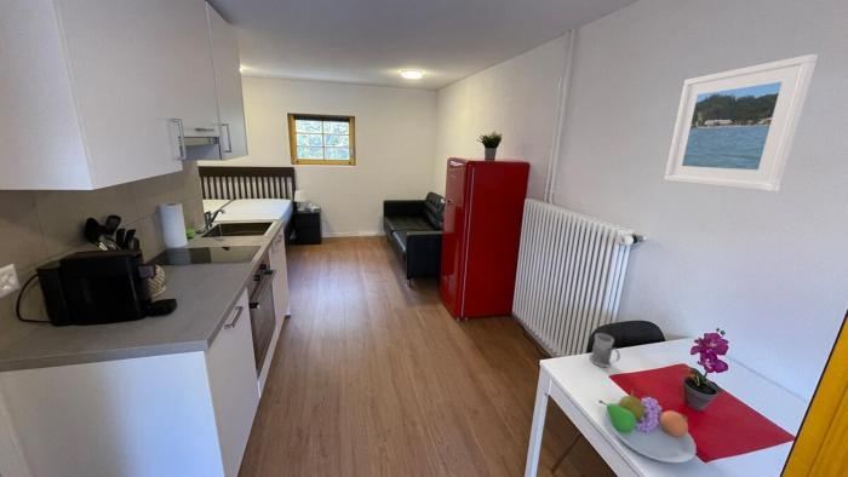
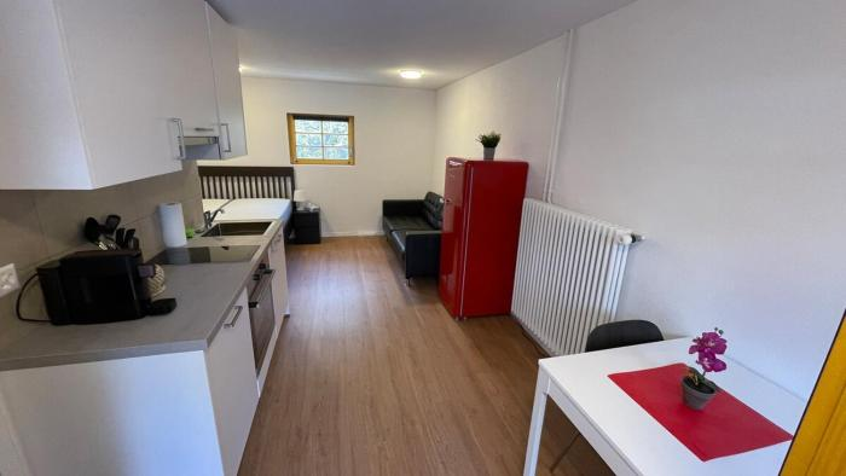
- fruit bowl [597,391,698,464]
- mug [589,332,621,368]
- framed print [663,53,819,192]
